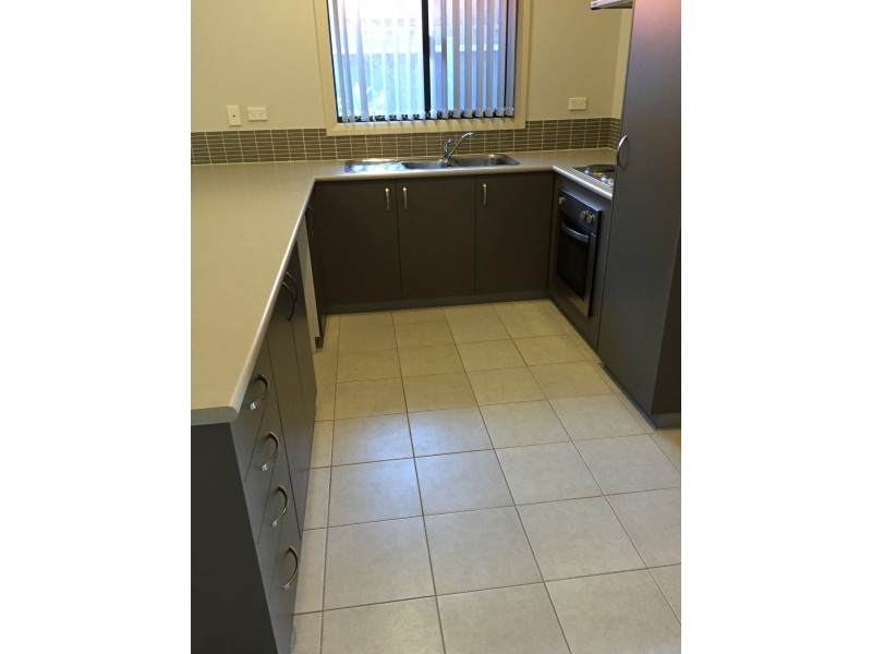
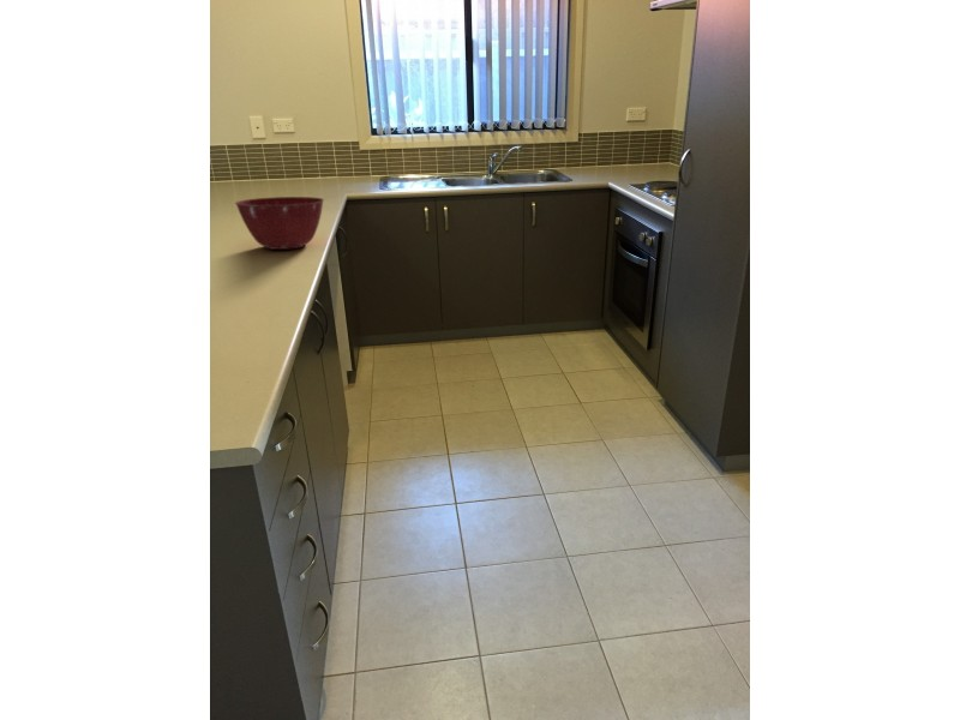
+ mixing bowl [234,196,325,251]
